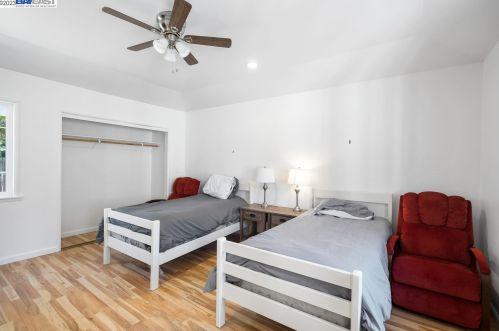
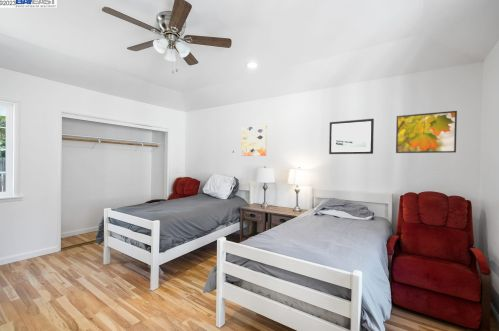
+ wall art [240,124,268,157]
+ wall art [328,118,375,155]
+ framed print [395,110,458,154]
